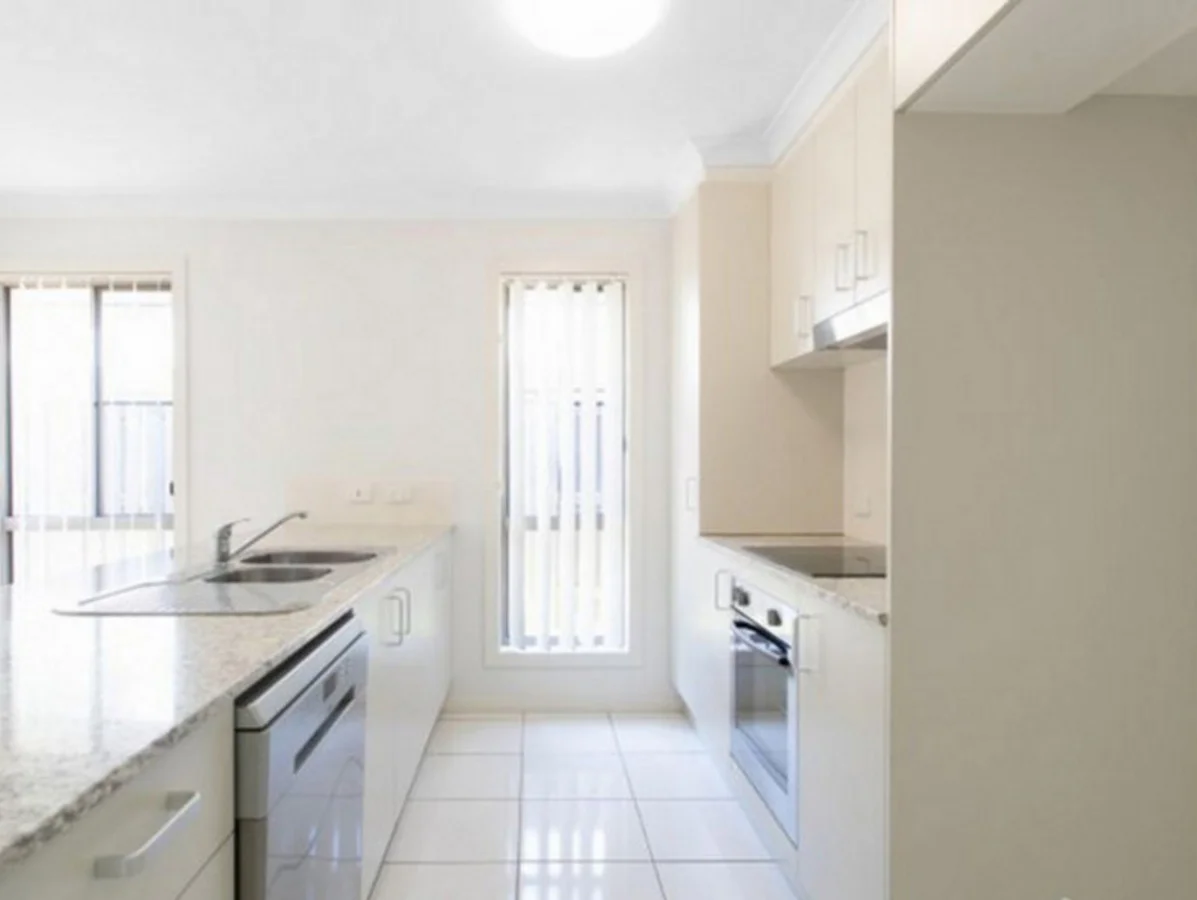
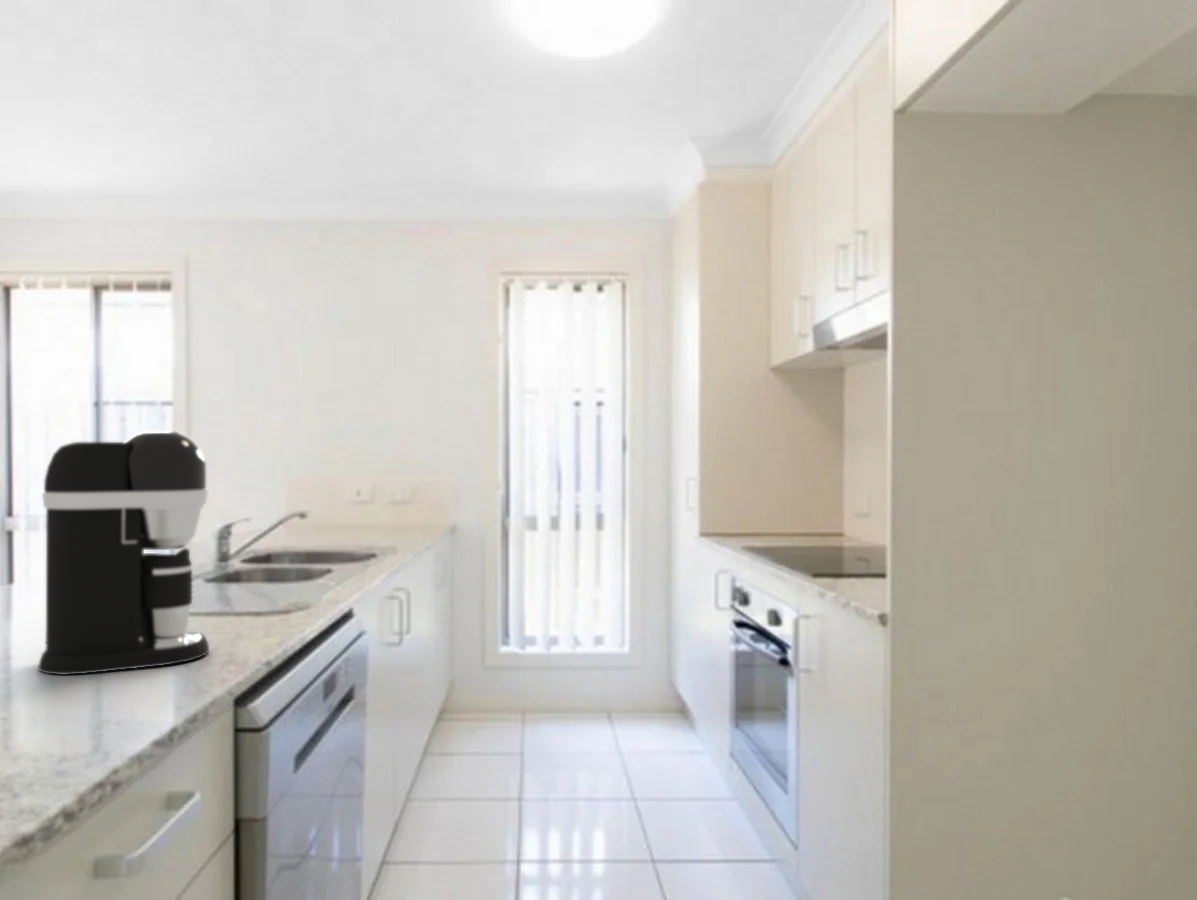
+ coffee maker [37,429,210,676]
